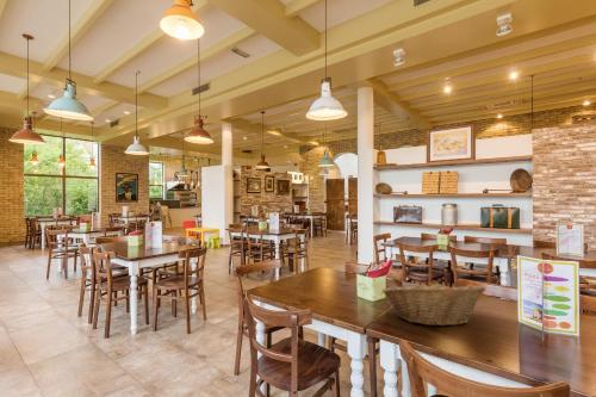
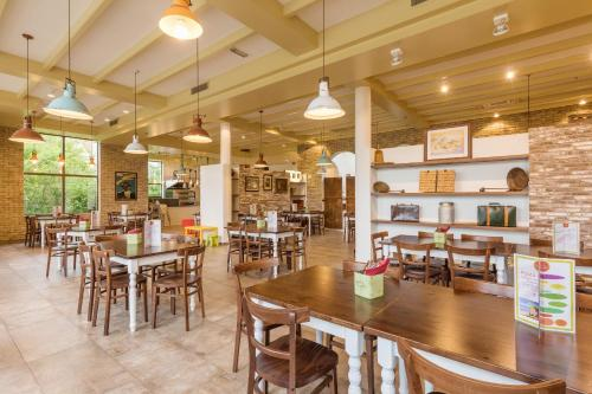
- fruit basket [381,278,486,328]
